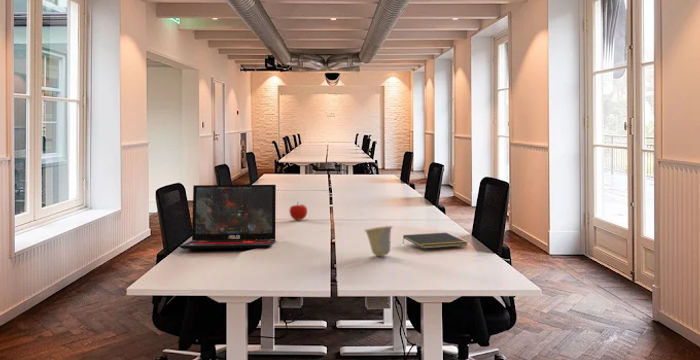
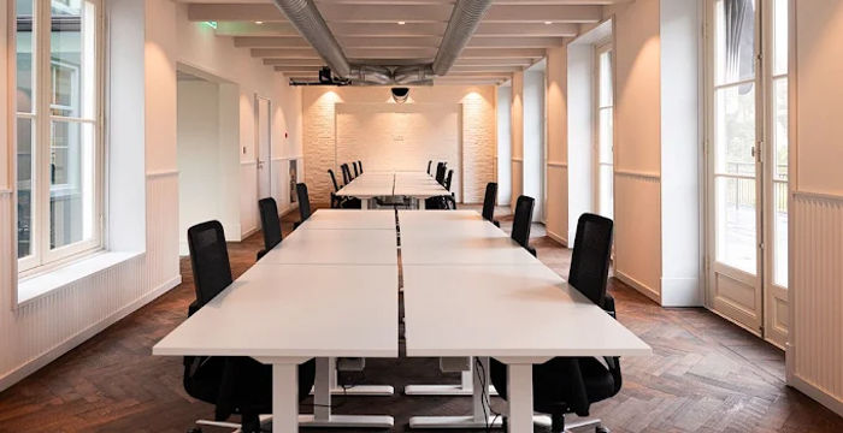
- notepad [402,232,469,250]
- fruit [288,201,308,221]
- laptop [179,184,277,250]
- cup [363,225,394,257]
